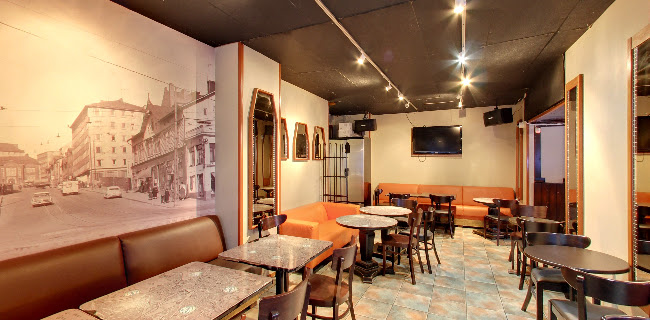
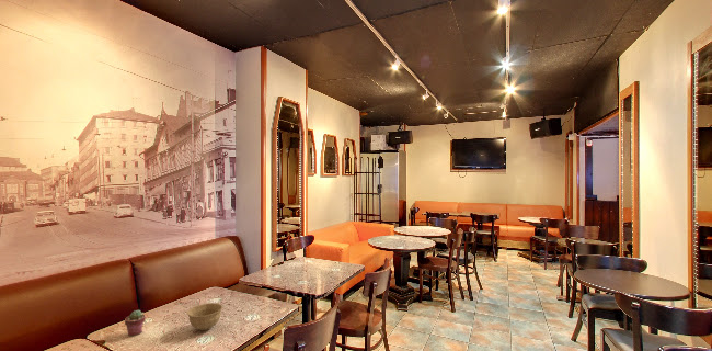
+ bowl [186,302,223,331]
+ potted succulent [124,309,147,337]
